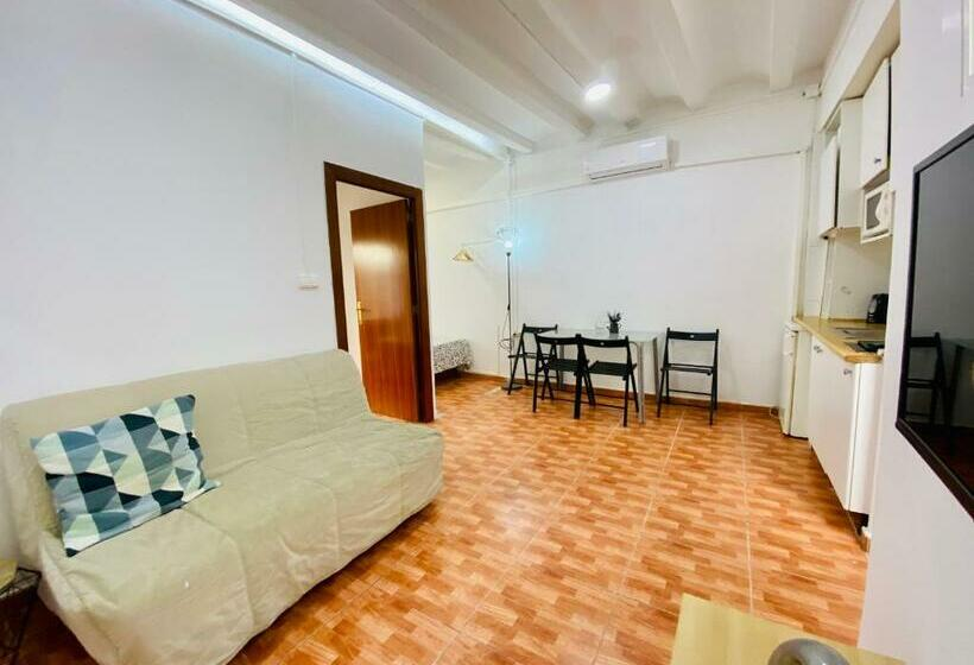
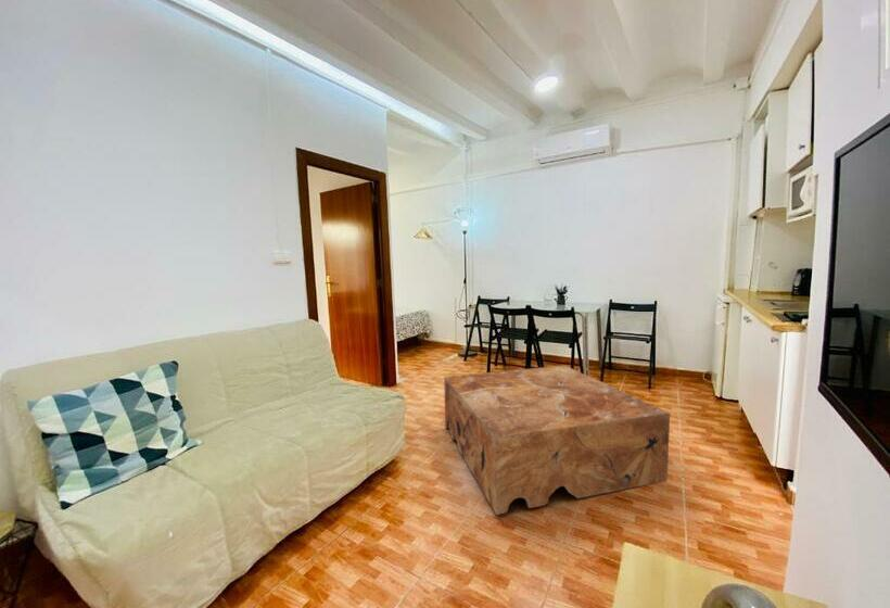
+ coffee table [443,365,671,516]
